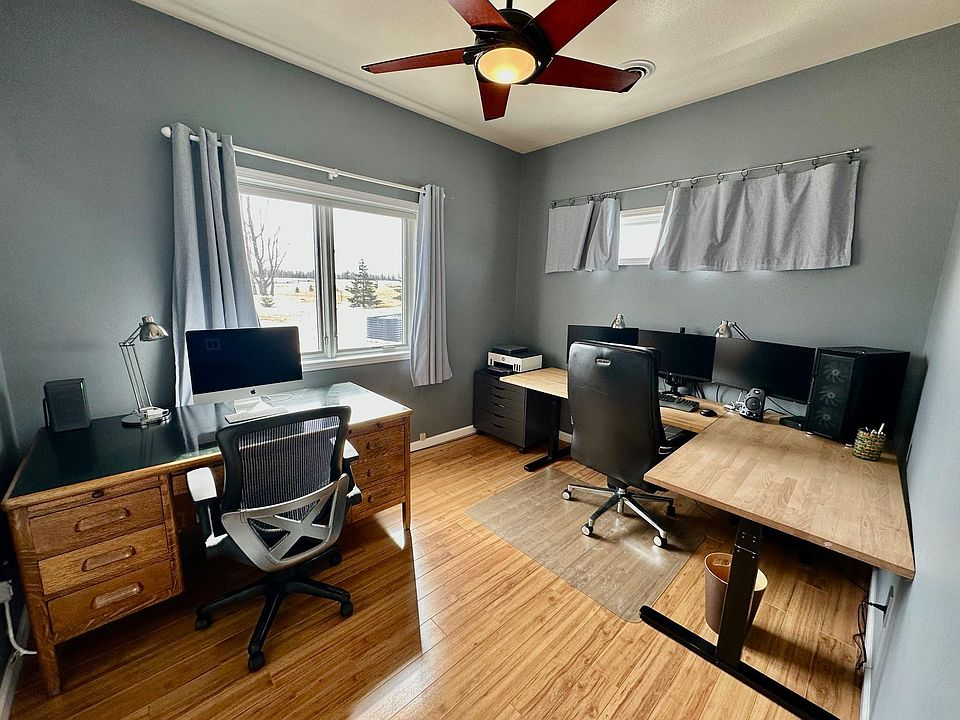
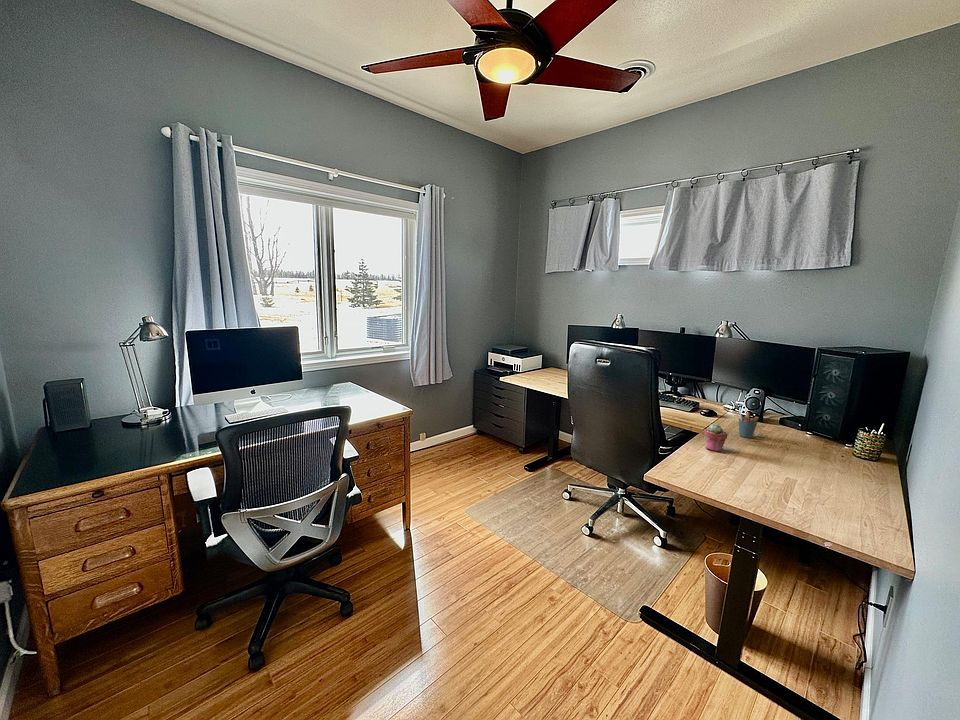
+ potted succulent [703,423,729,453]
+ pen holder [738,410,760,439]
